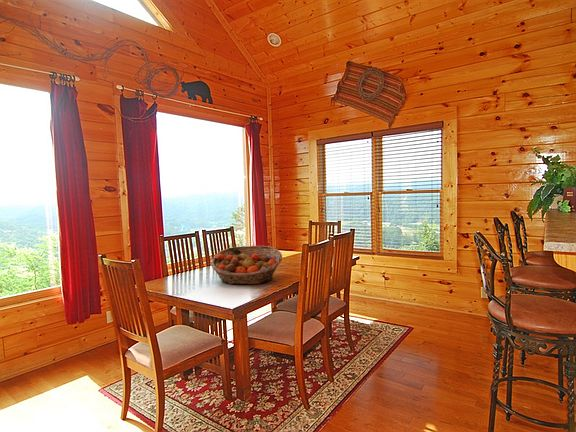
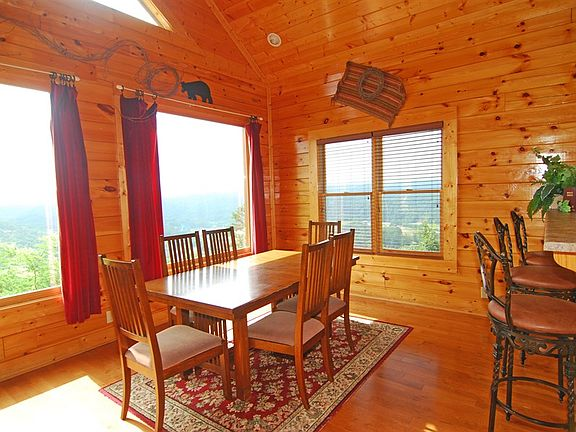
- fruit basket [210,245,283,285]
